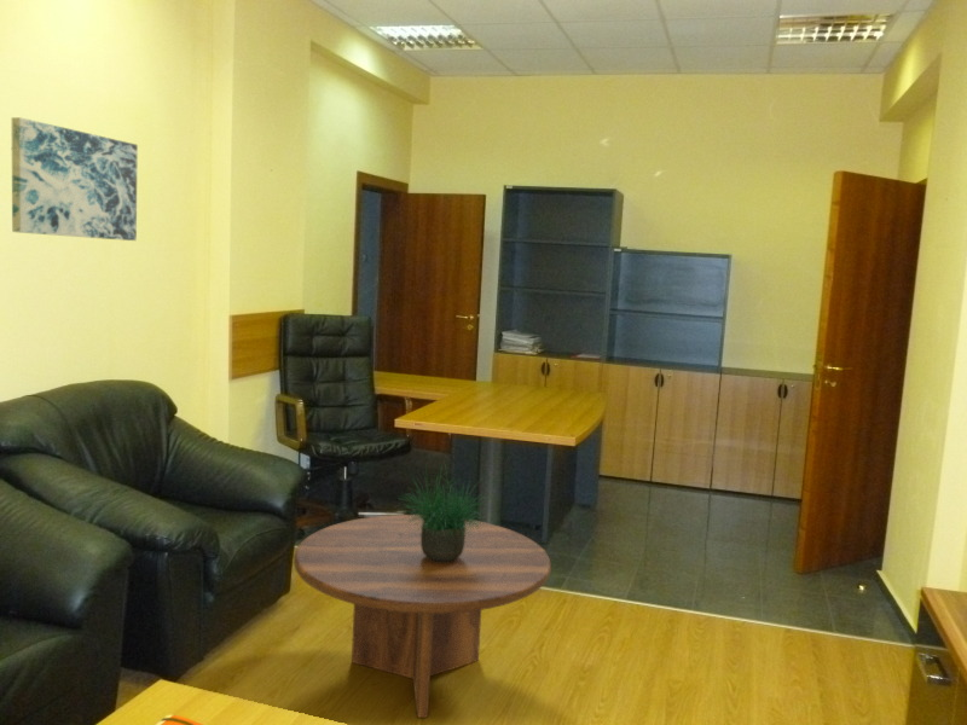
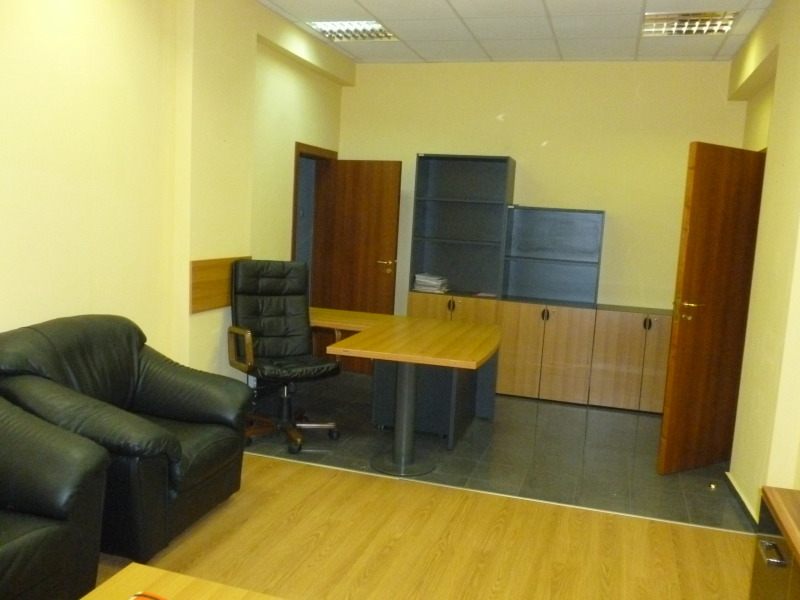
- coffee table [293,514,552,719]
- potted plant [399,458,492,562]
- wall art [10,116,139,242]
